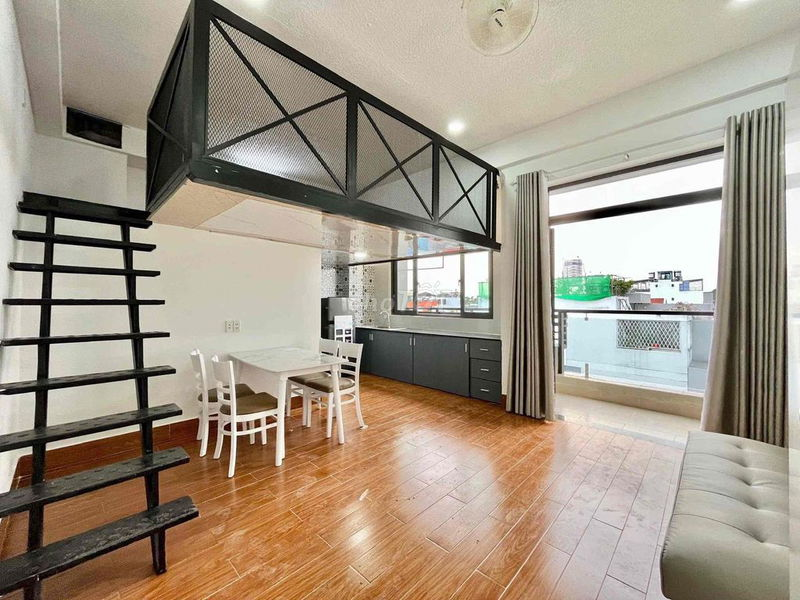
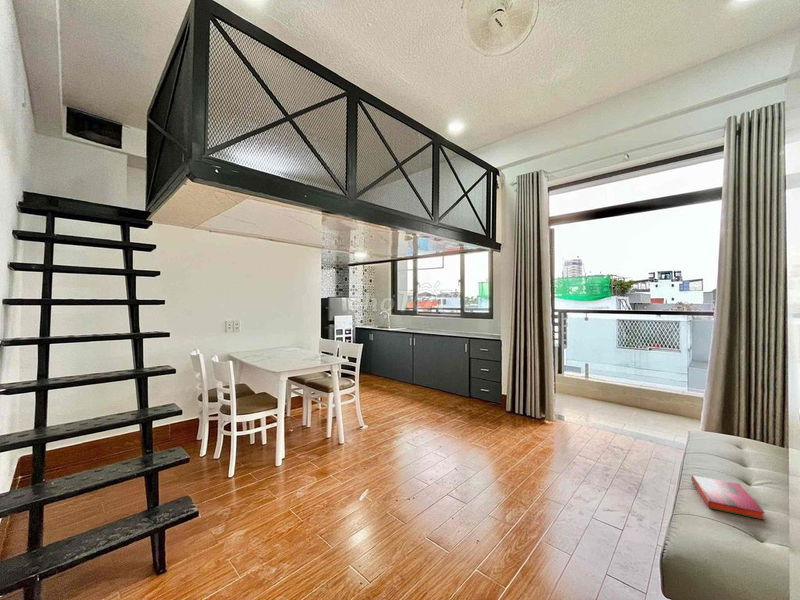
+ hardback book [690,474,766,521]
